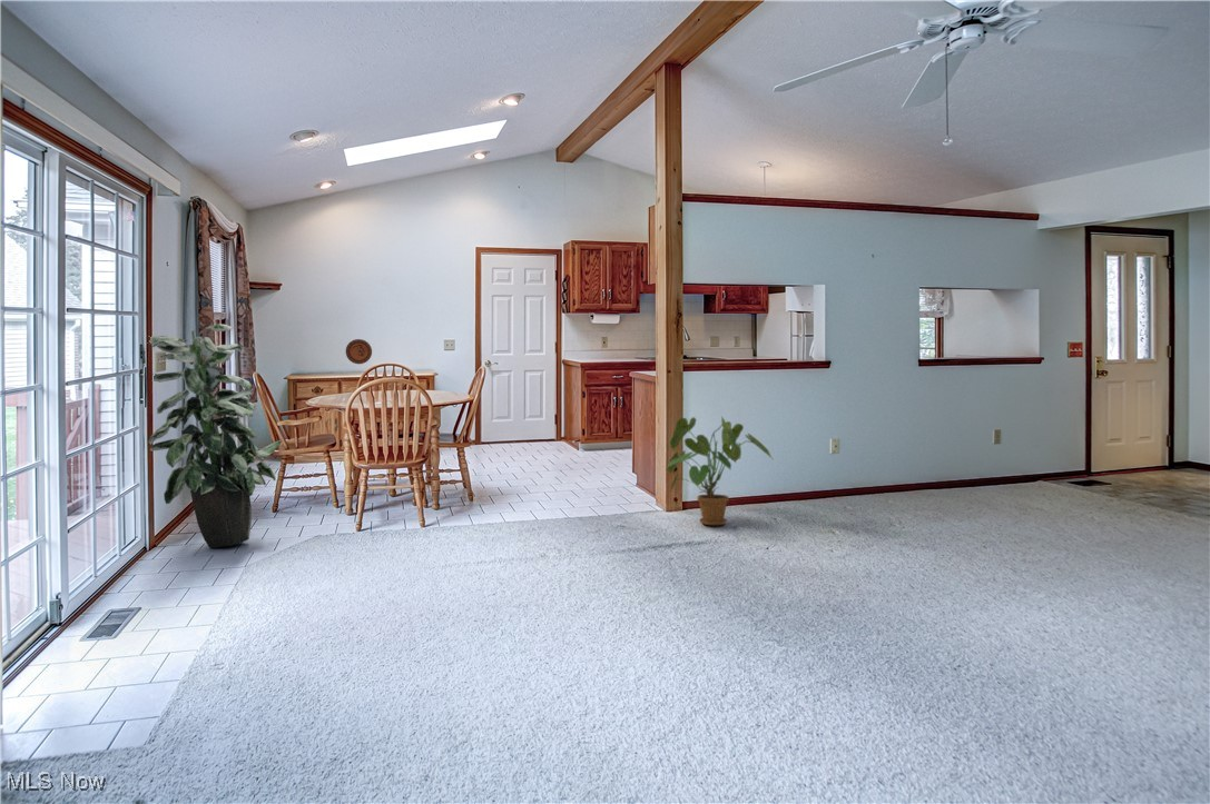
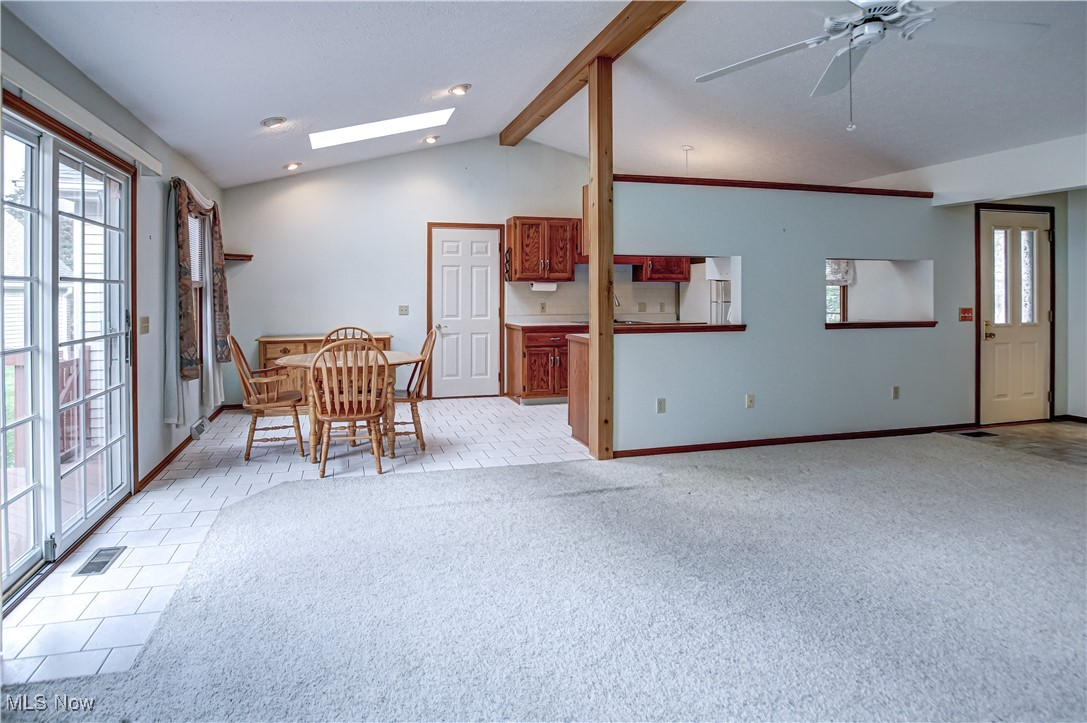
- decorative plate [345,338,373,365]
- house plant [663,415,773,526]
- indoor plant [147,322,283,549]
